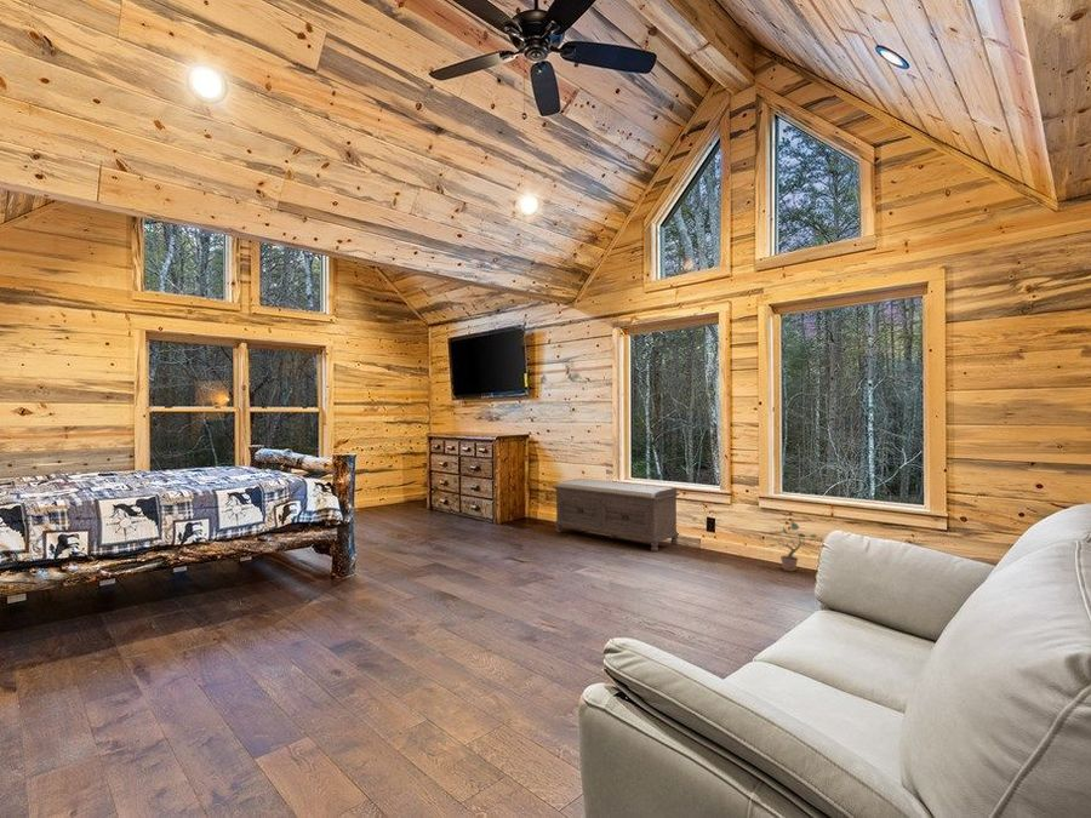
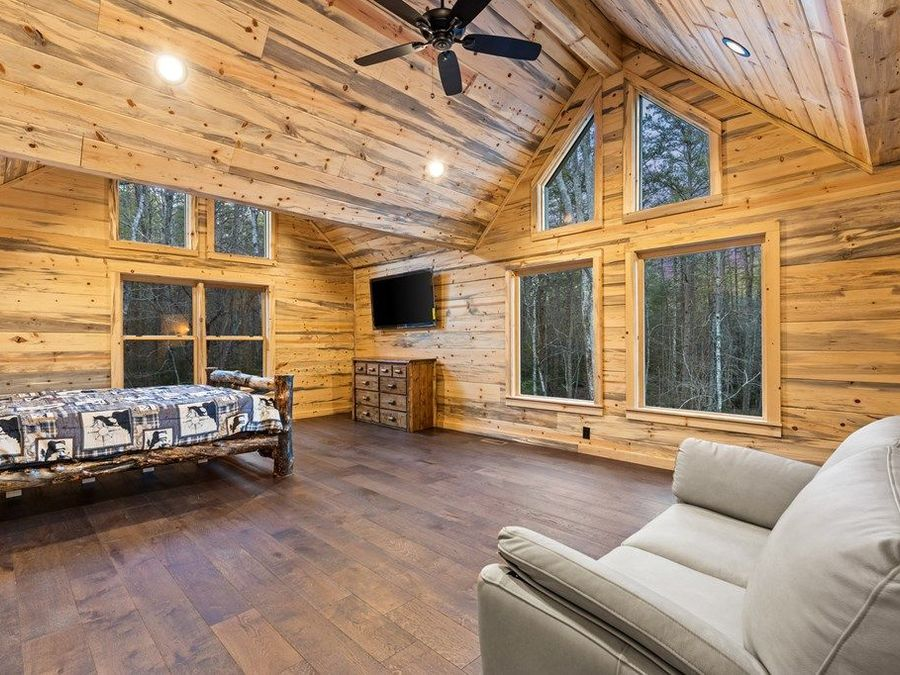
- bench [552,477,681,553]
- potted plant [769,521,818,572]
